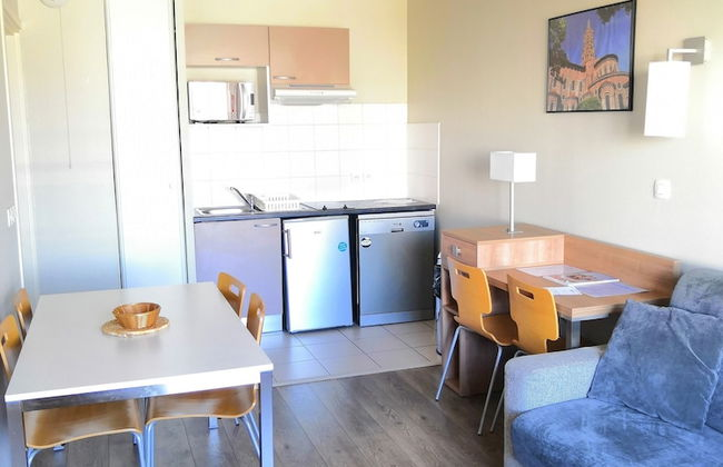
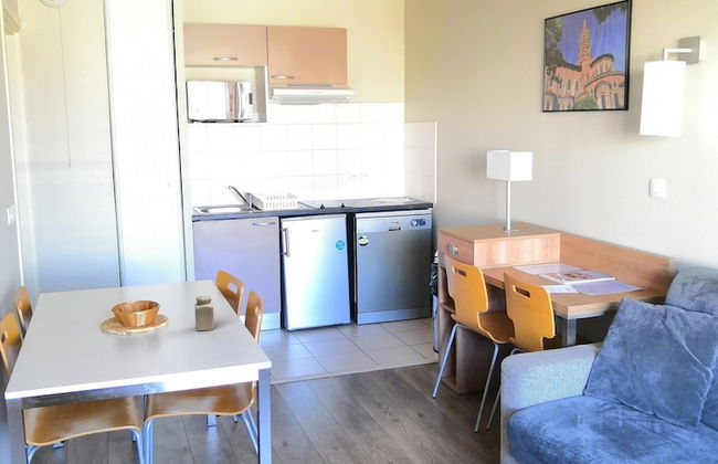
+ salt shaker [194,295,215,331]
